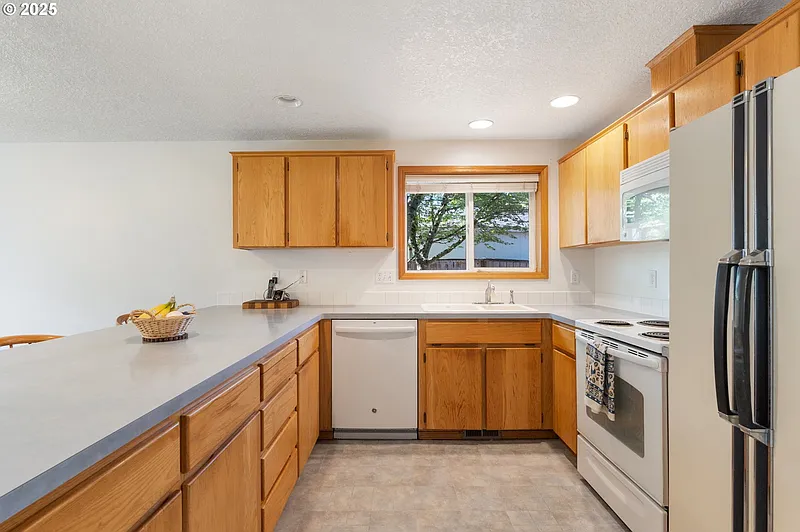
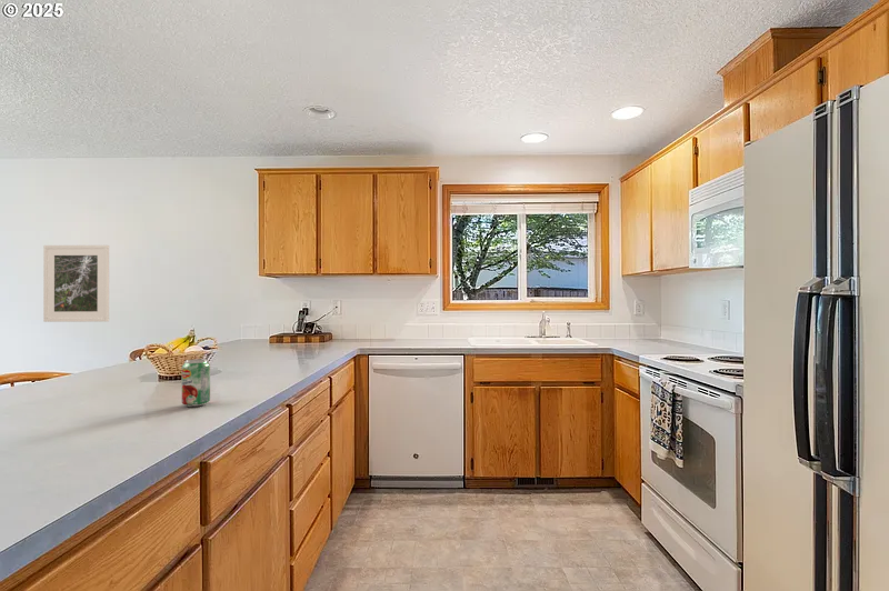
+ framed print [42,244,110,323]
+ beverage can [181,358,211,408]
